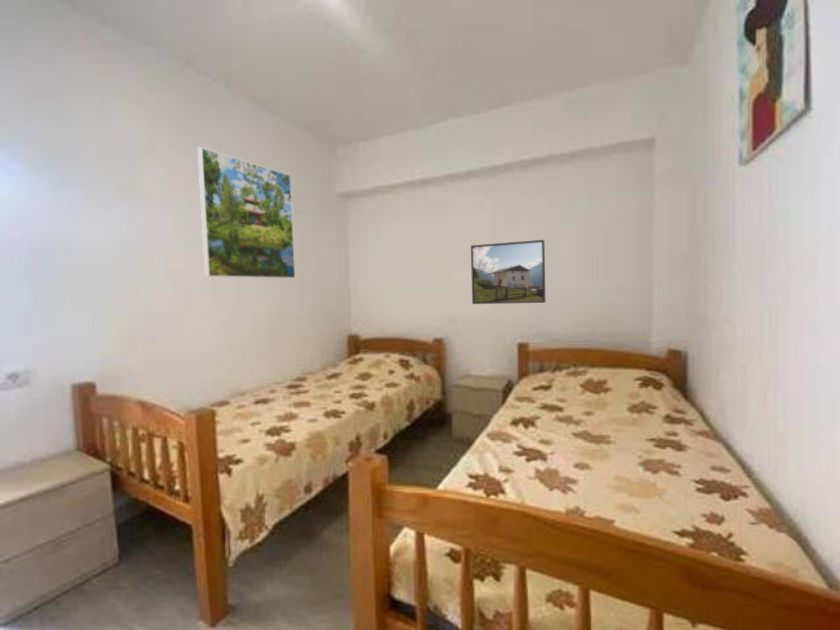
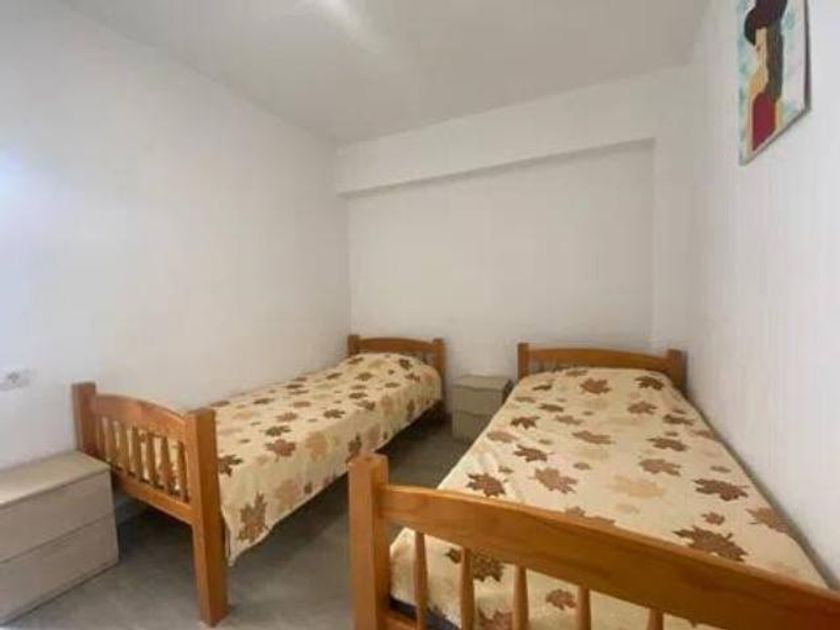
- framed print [470,239,547,305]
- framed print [197,146,296,279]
